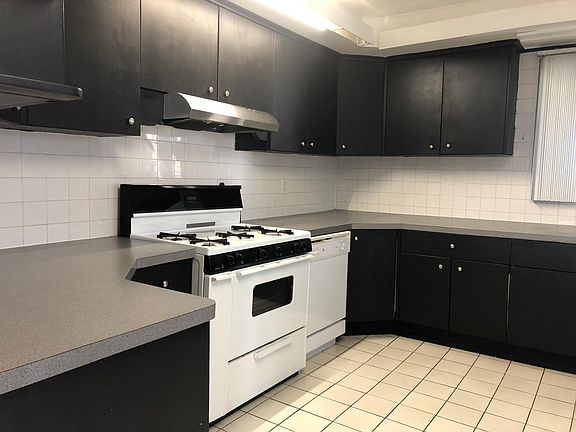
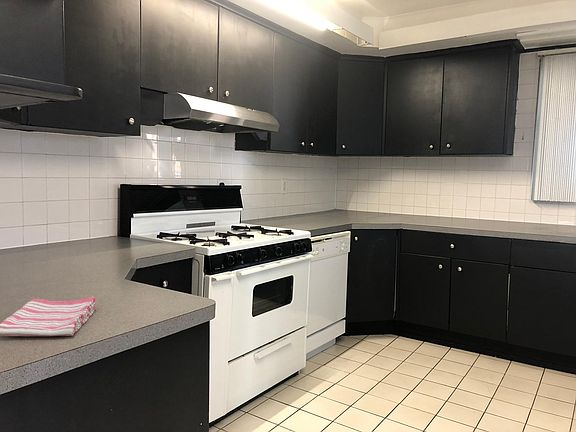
+ dish towel [0,296,97,337]
